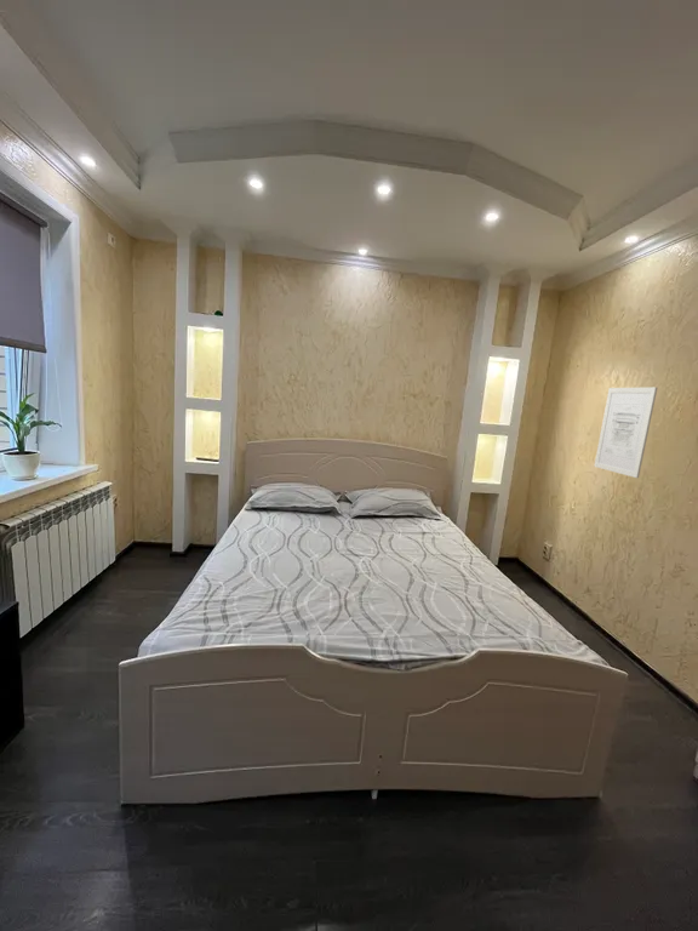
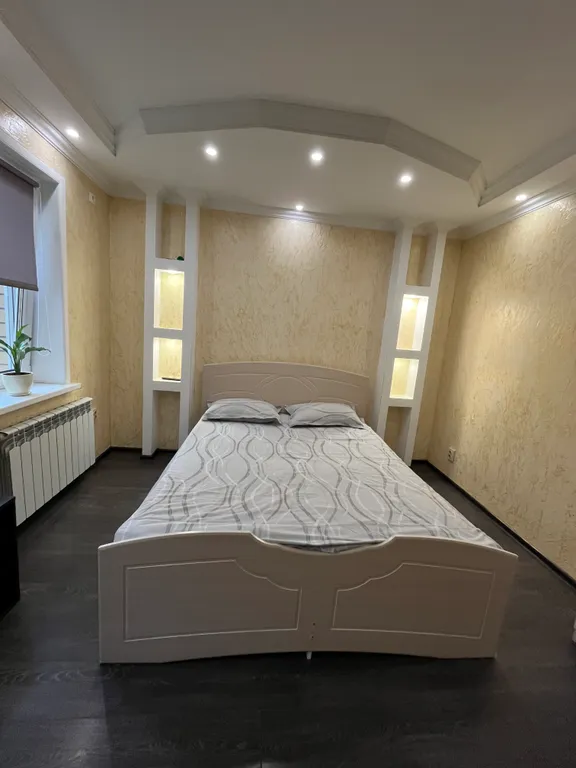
- wall art [593,387,658,479]
